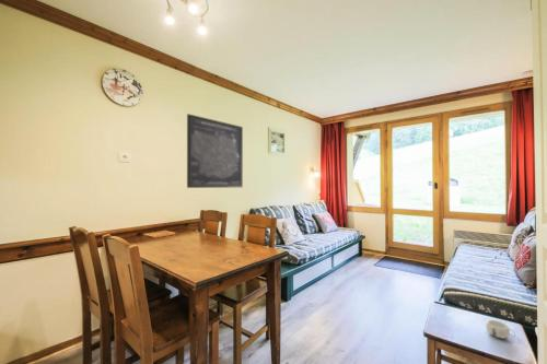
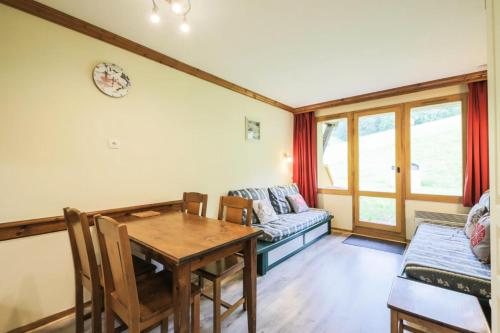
- mug [485,319,516,340]
- wall art [186,113,244,189]
